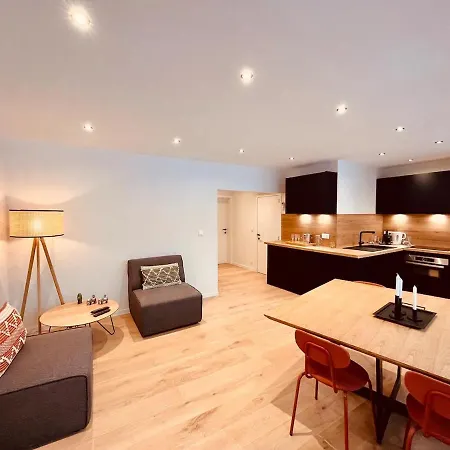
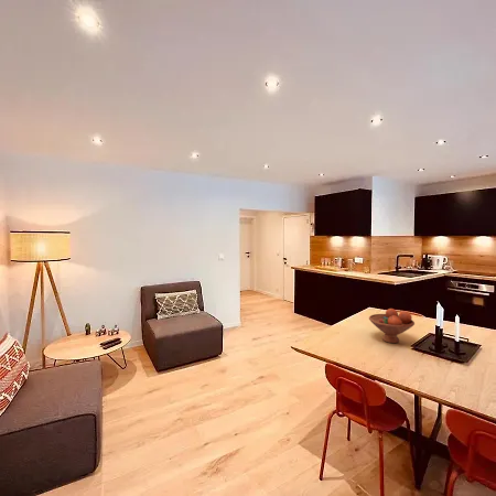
+ fruit bowl [368,308,416,344]
